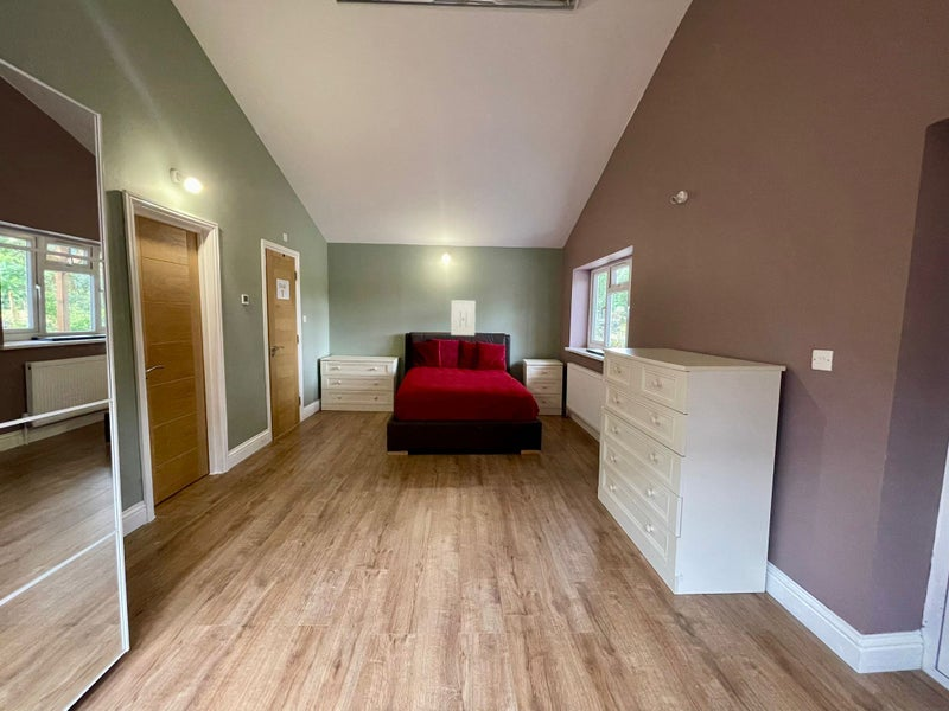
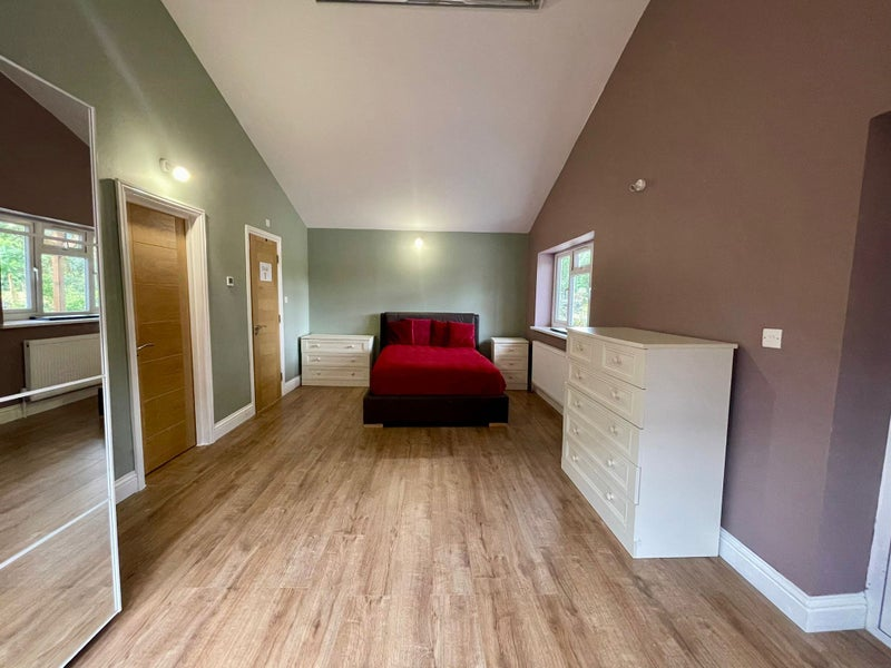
- wall art [450,299,477,337]
